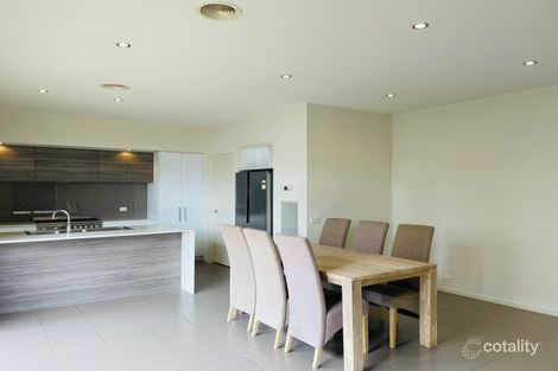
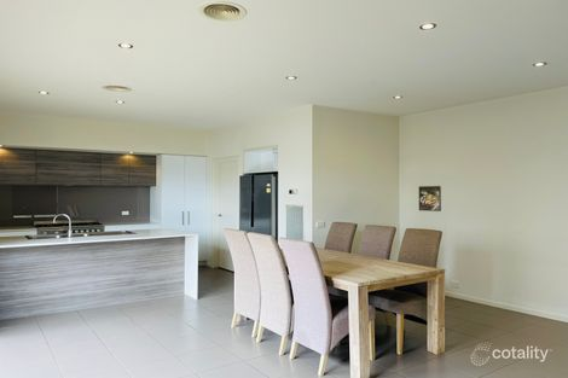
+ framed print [418,185,442,213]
